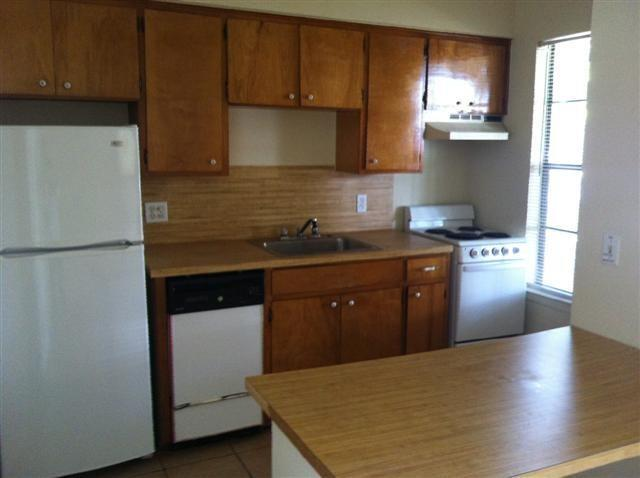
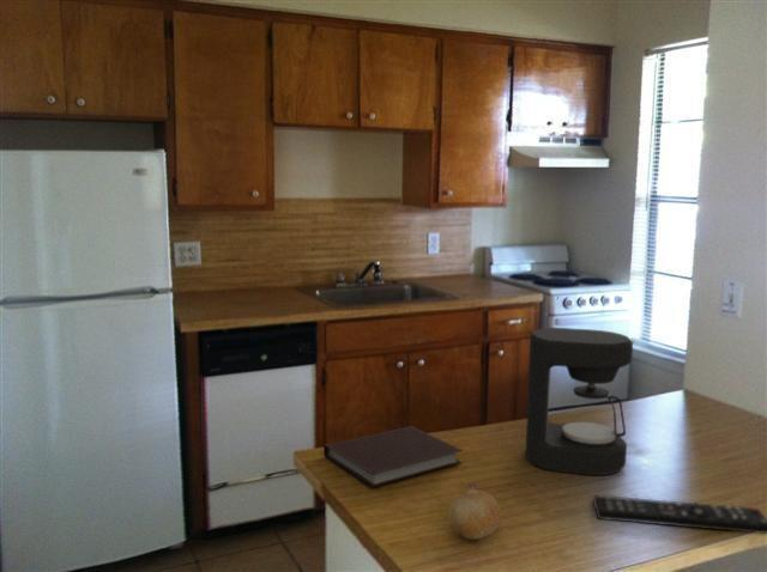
+ notebook [322,425,464,489]
+ coffee maker [525,327,634,476]
+ remote control [592,494,767,535]
+ fruit [448,481,502,541]
